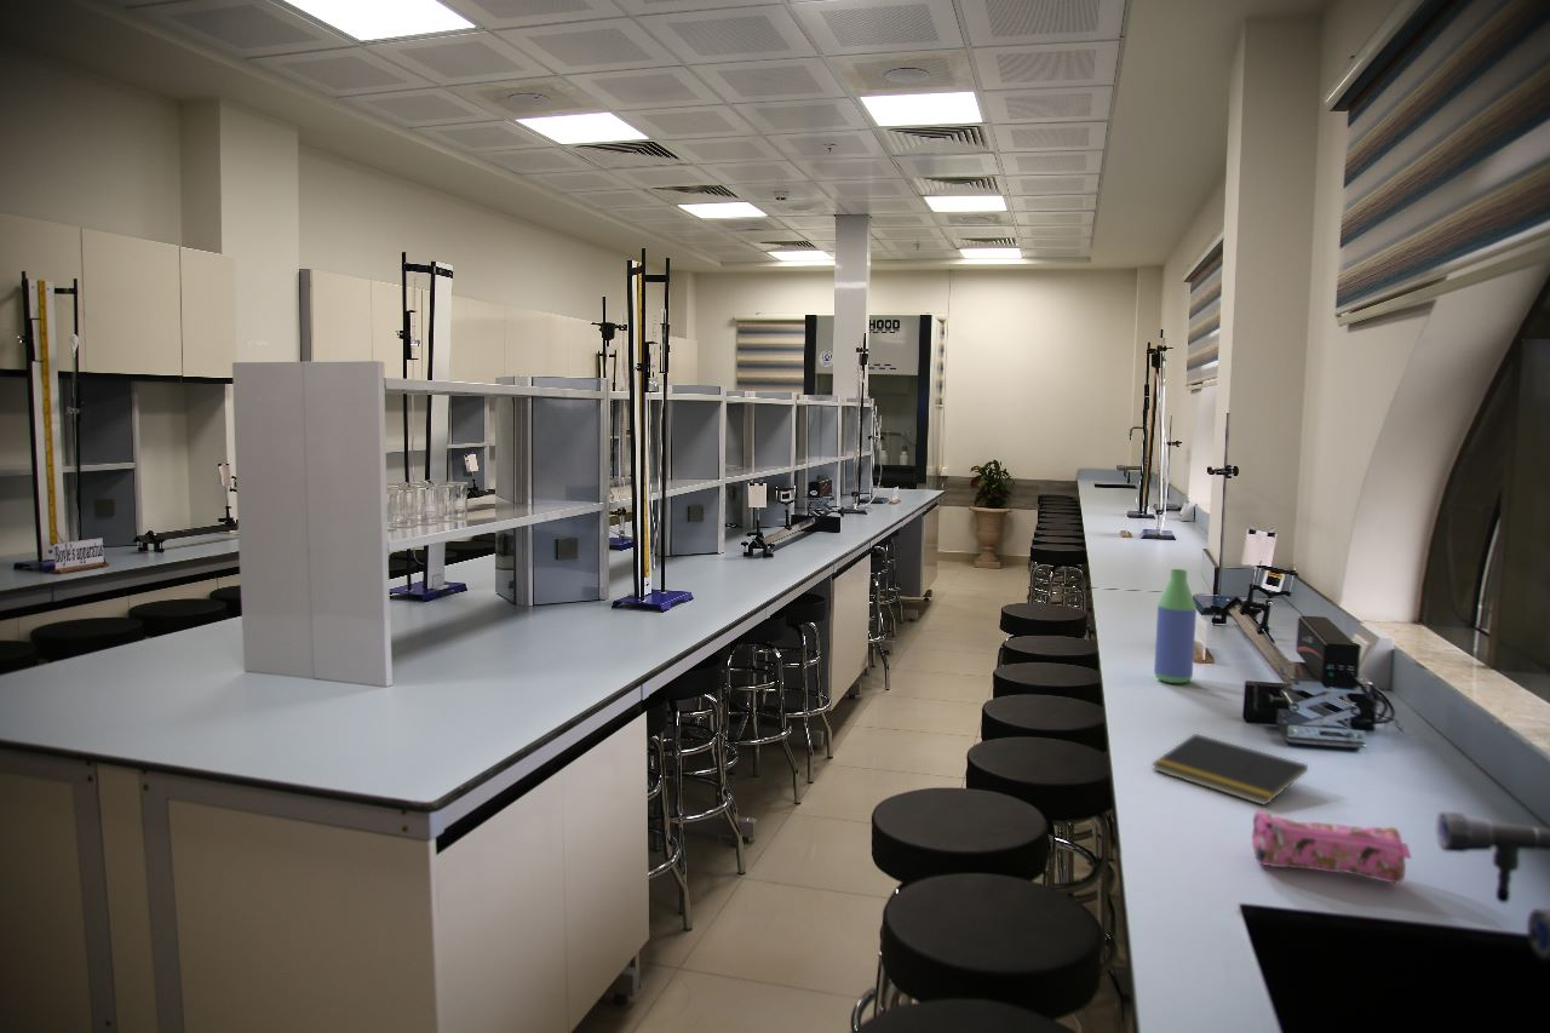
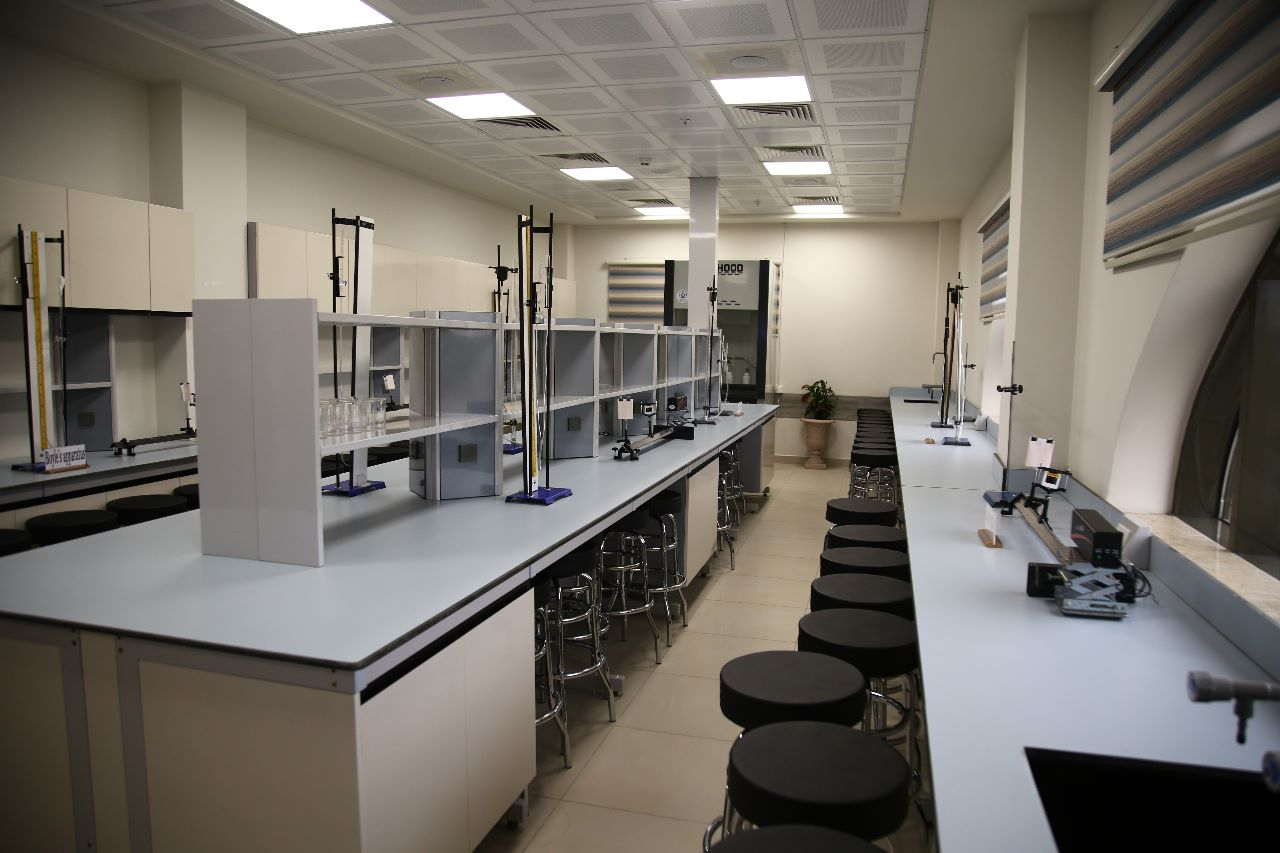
- bottle [1153,568,1198,684]
- pencil case [1251,809,1413,884]
- notepad [1150,733,1309,807]
